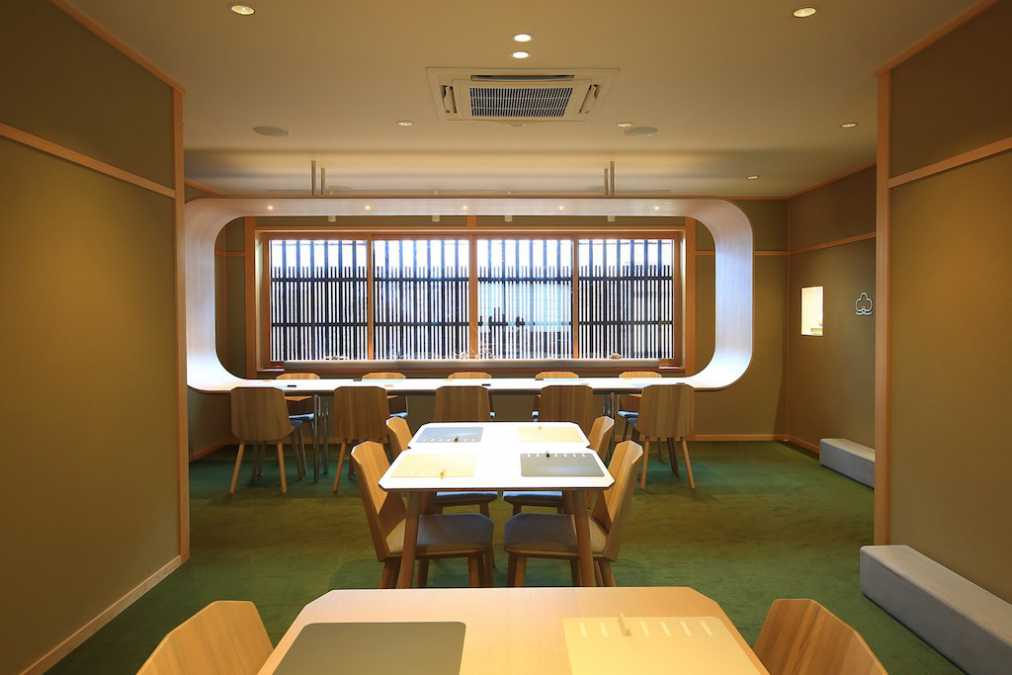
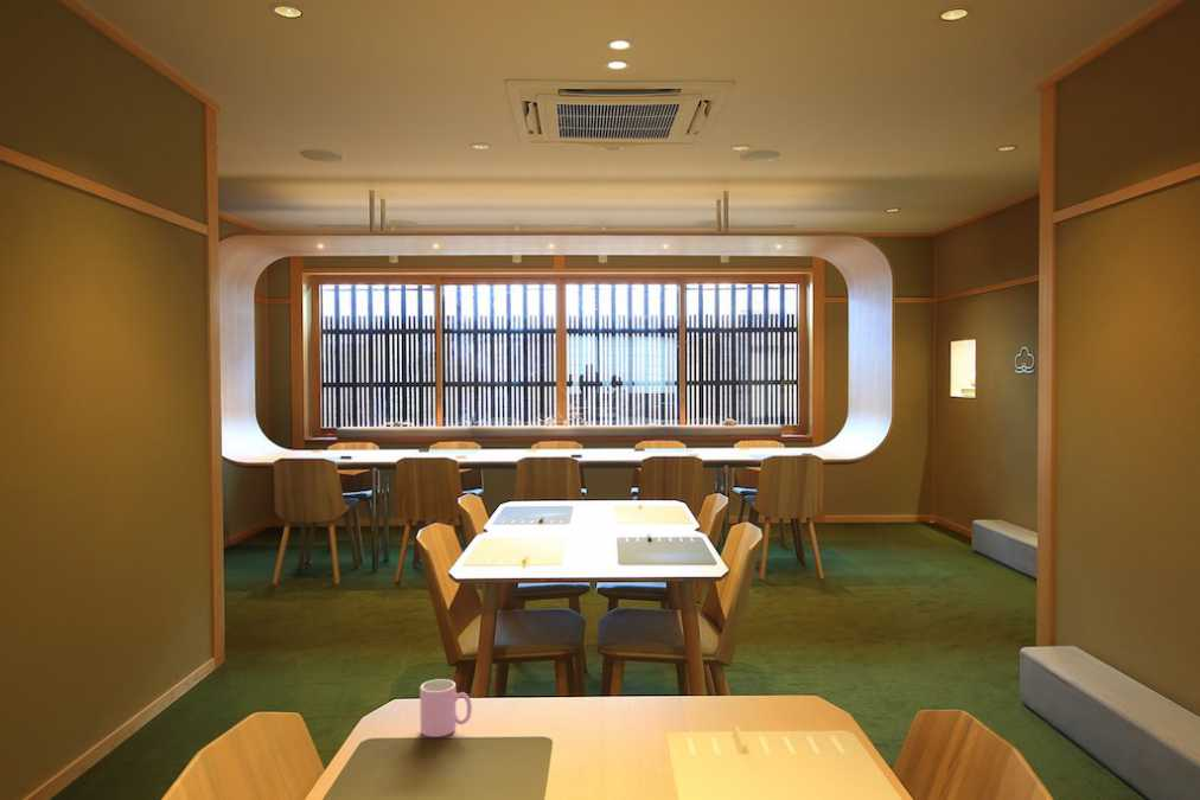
+ cup [419,678,473,738]
